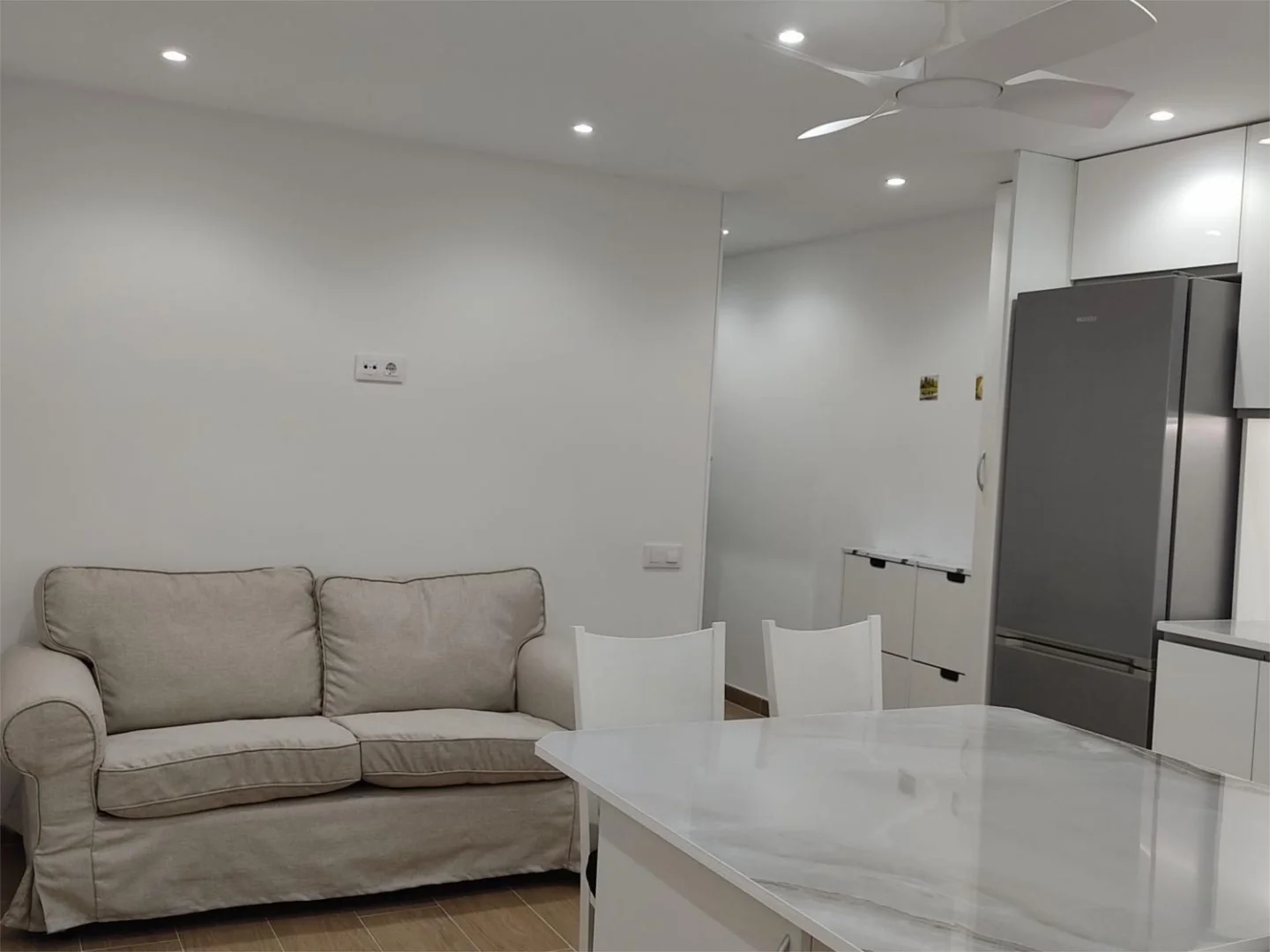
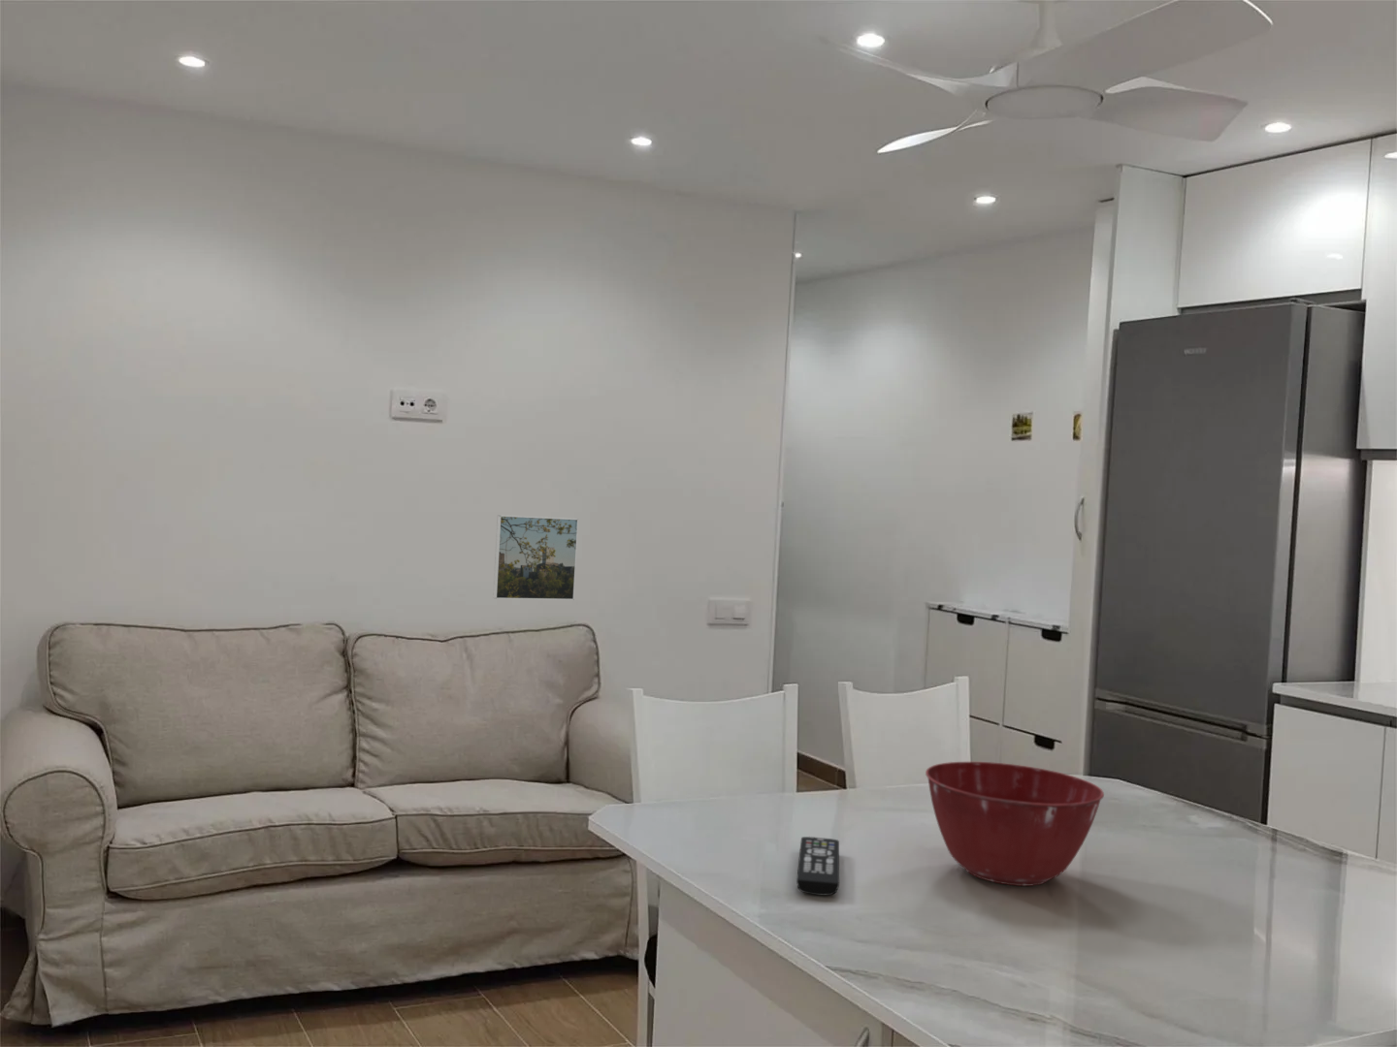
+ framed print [492,514,580,602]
+ remote control [795,836,840,896]
+ mixing bowl [924,761,1106,888]
